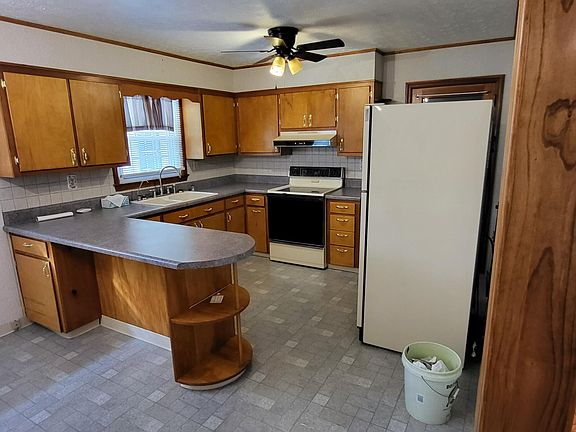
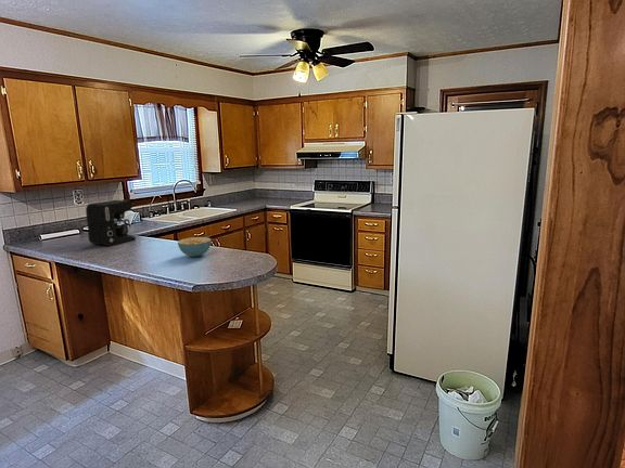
+ cereal bowl [177,236,212,258]
+ coffee maker [85,199,137,247]
